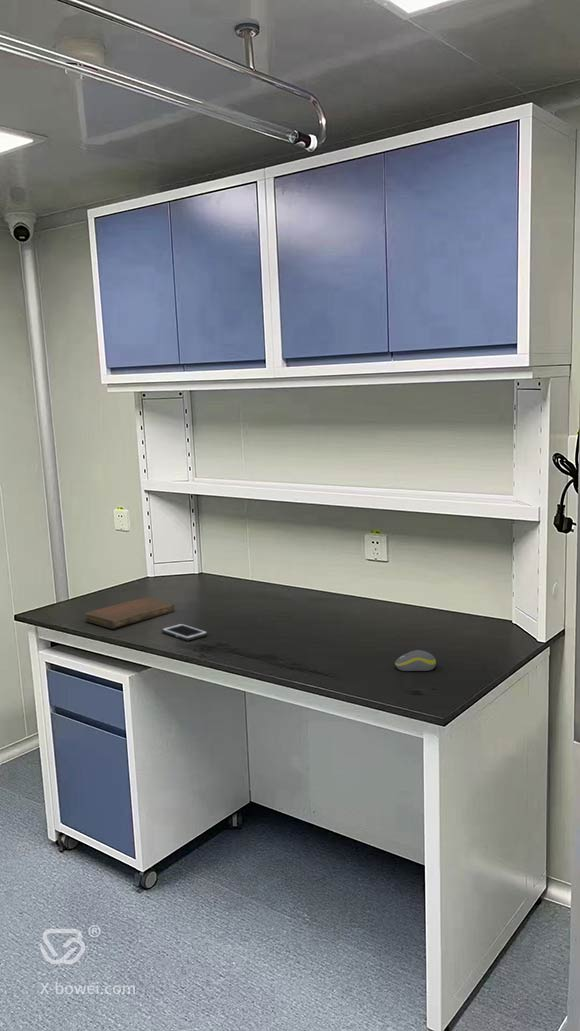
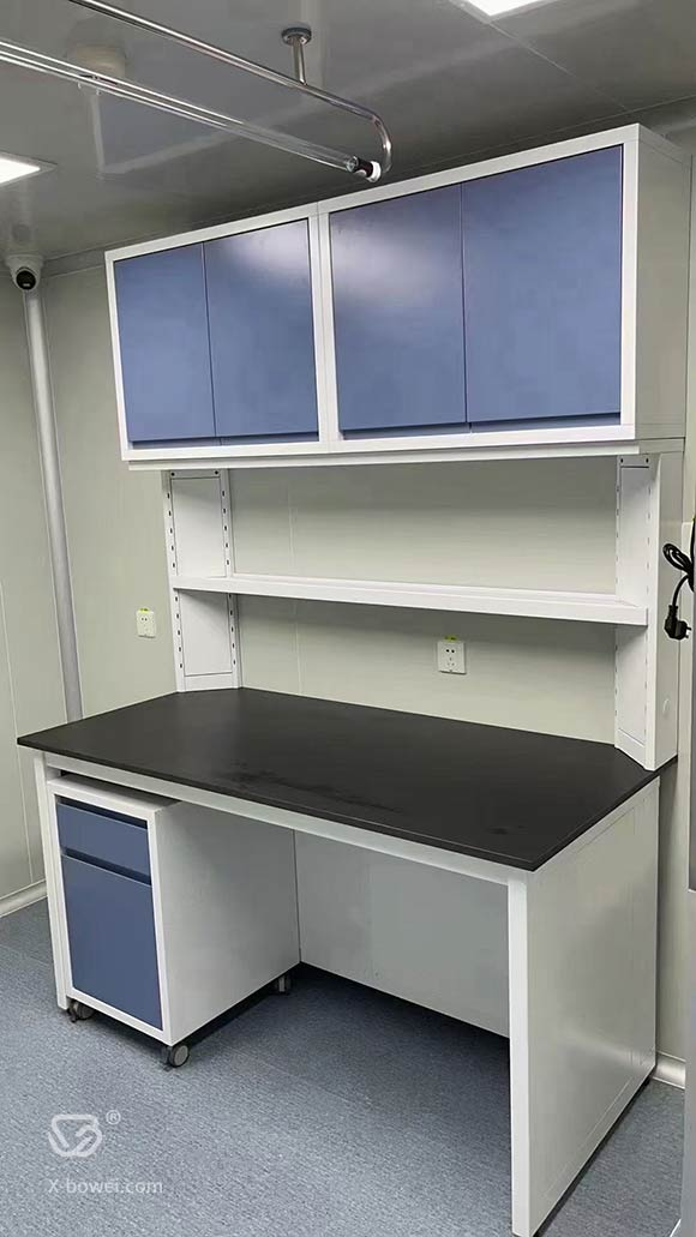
- cell phone [161,623,209,641]
- computer mouse [394,649,437,672]
- notebook [84,597,176,629]
